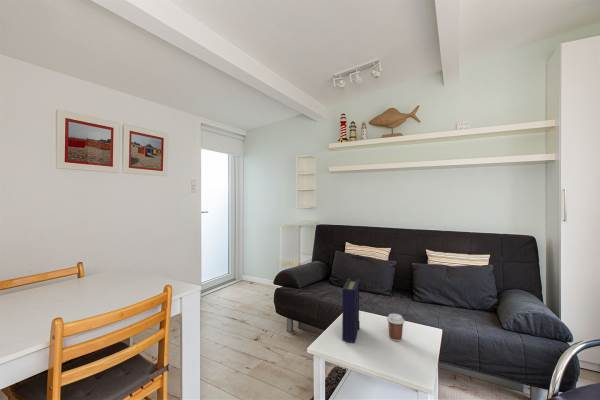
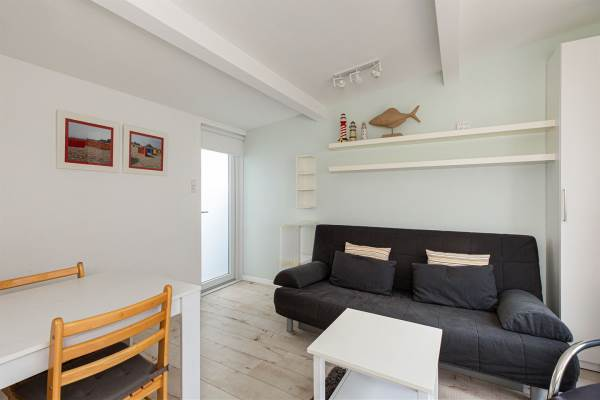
- book [341,278,361,344]
- coffee cup [386,313,405,342]
